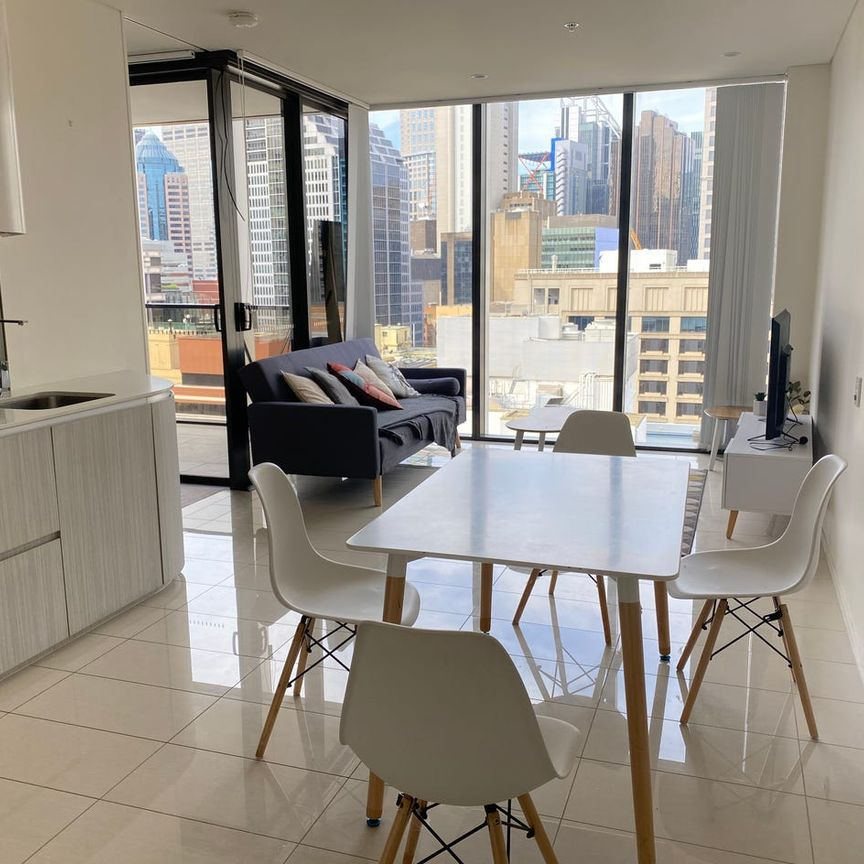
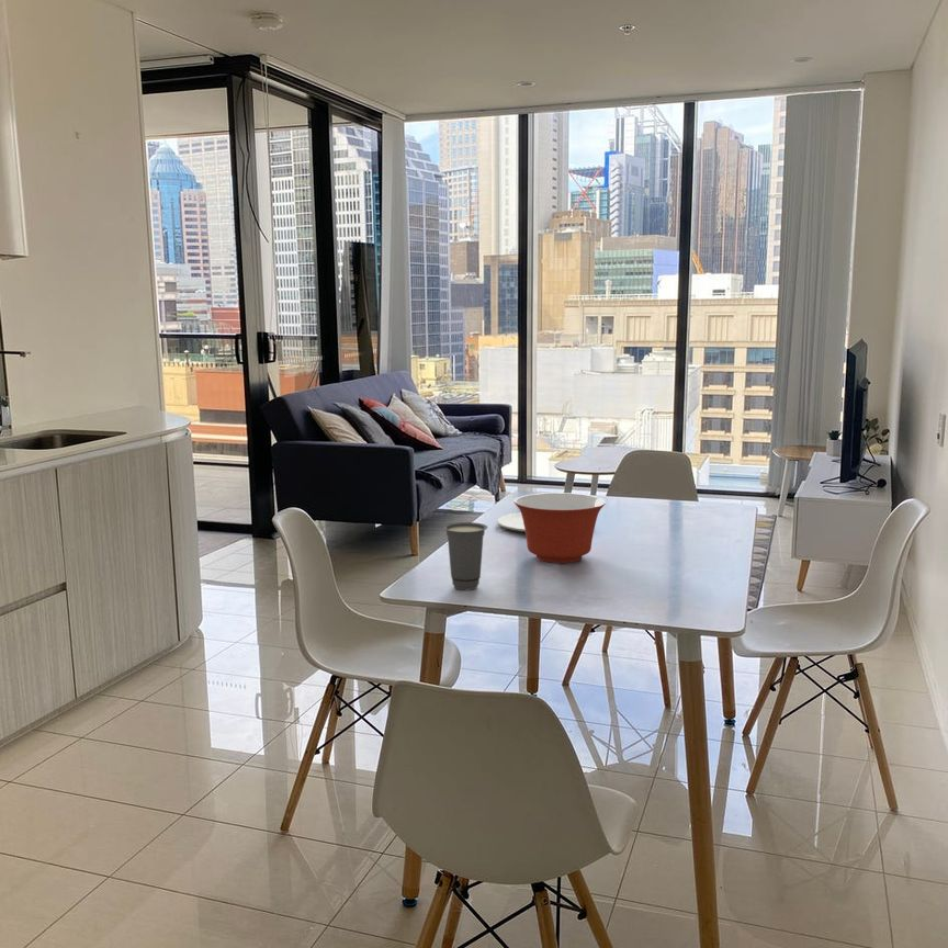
+ mixing bowl [514,492,607,564]
+ plate [496,511,526,533]
+ cup [442,521,488,591]
